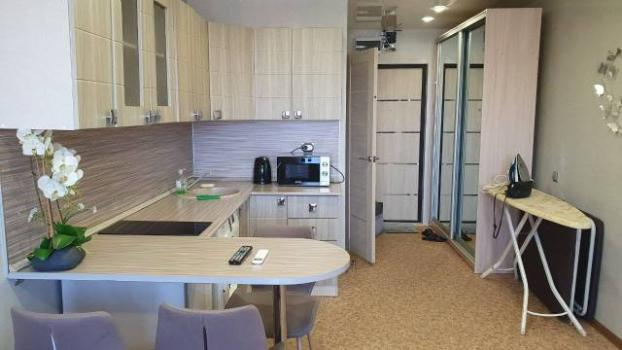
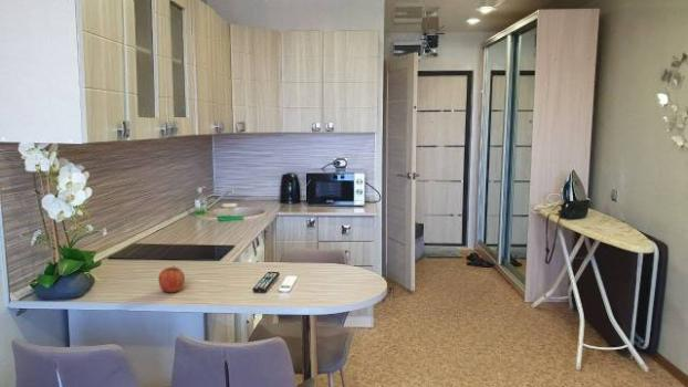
+ fruit [157,264,186,293]
